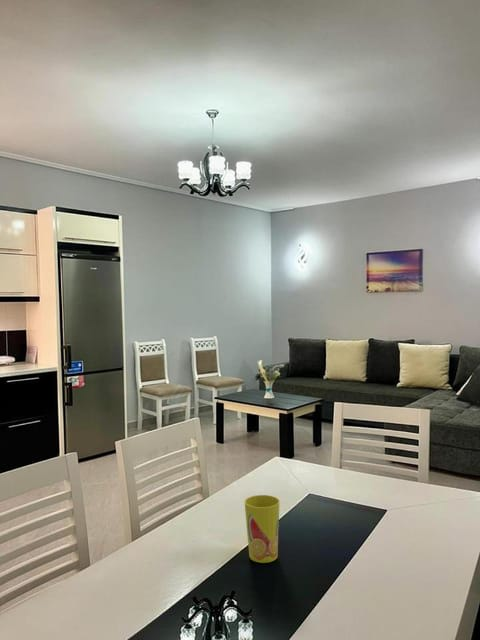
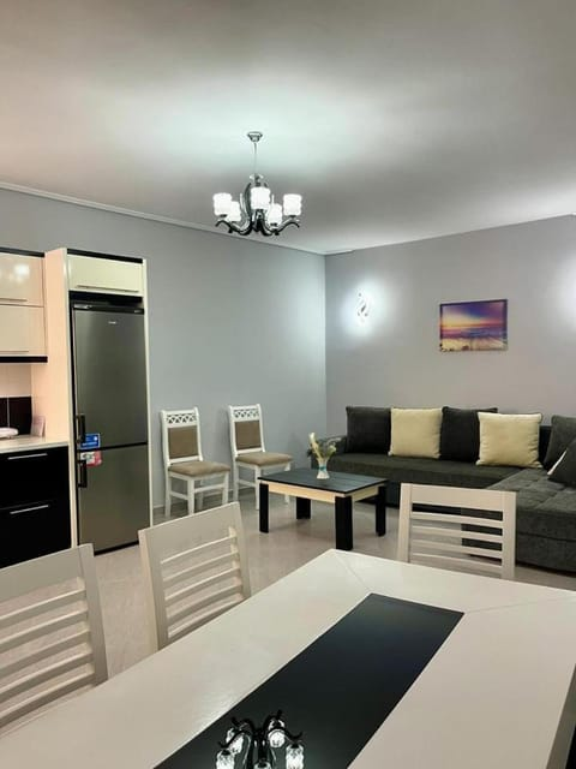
- cup [243,494,281,564]
